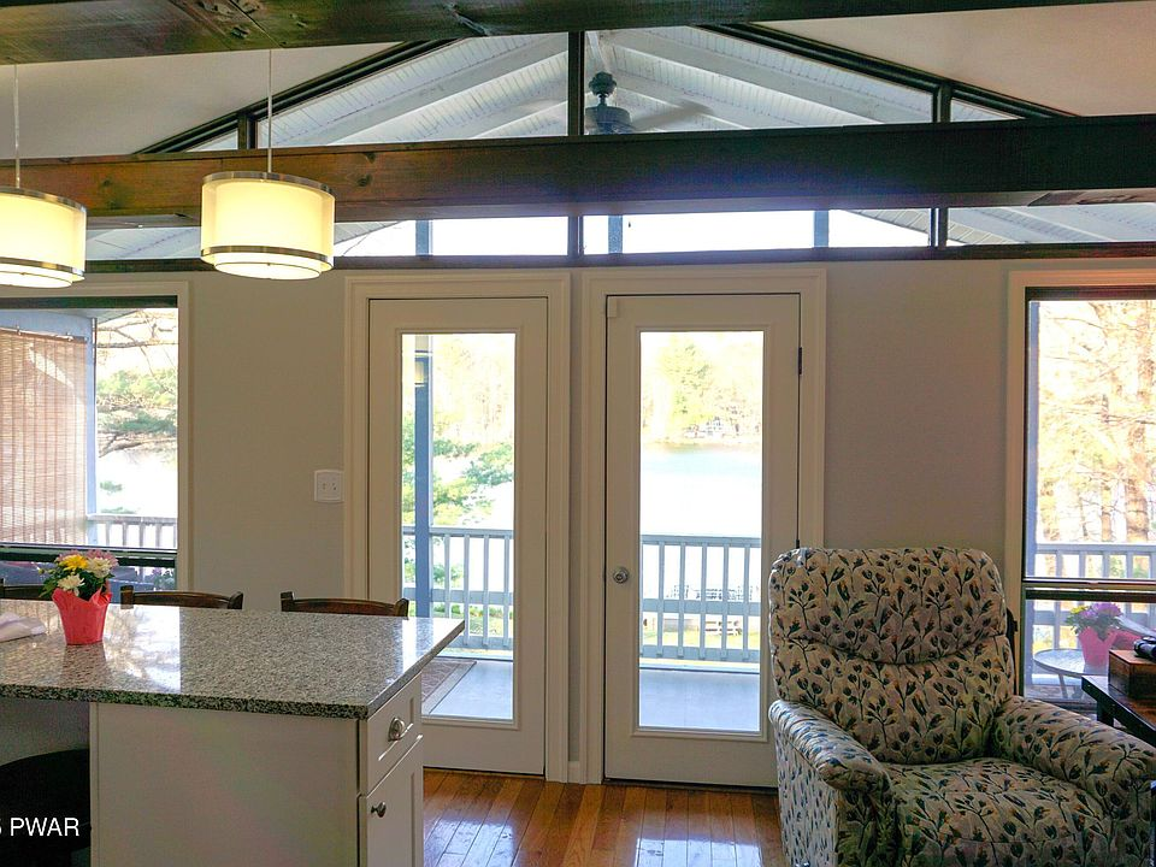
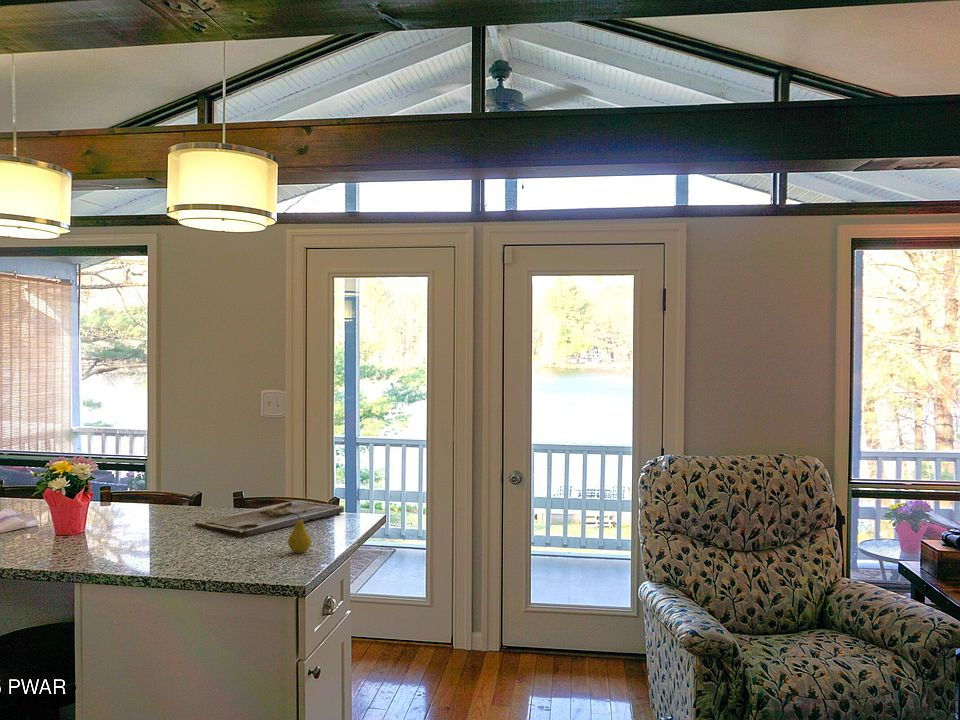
+ fruit [287,513,312,554]
+ cutting board [195,500,345,539]
